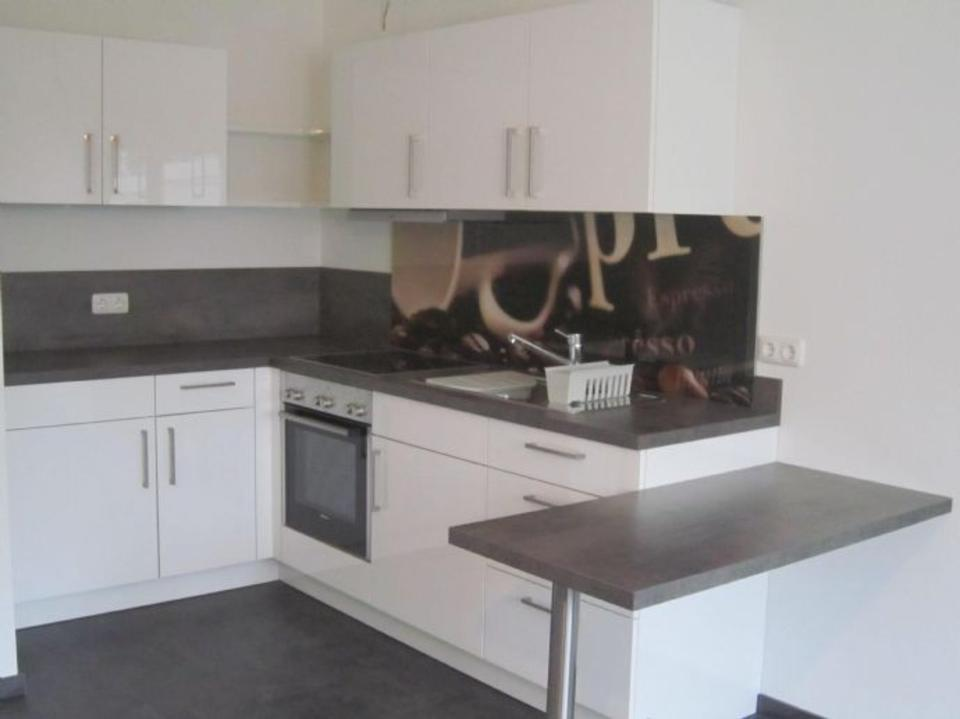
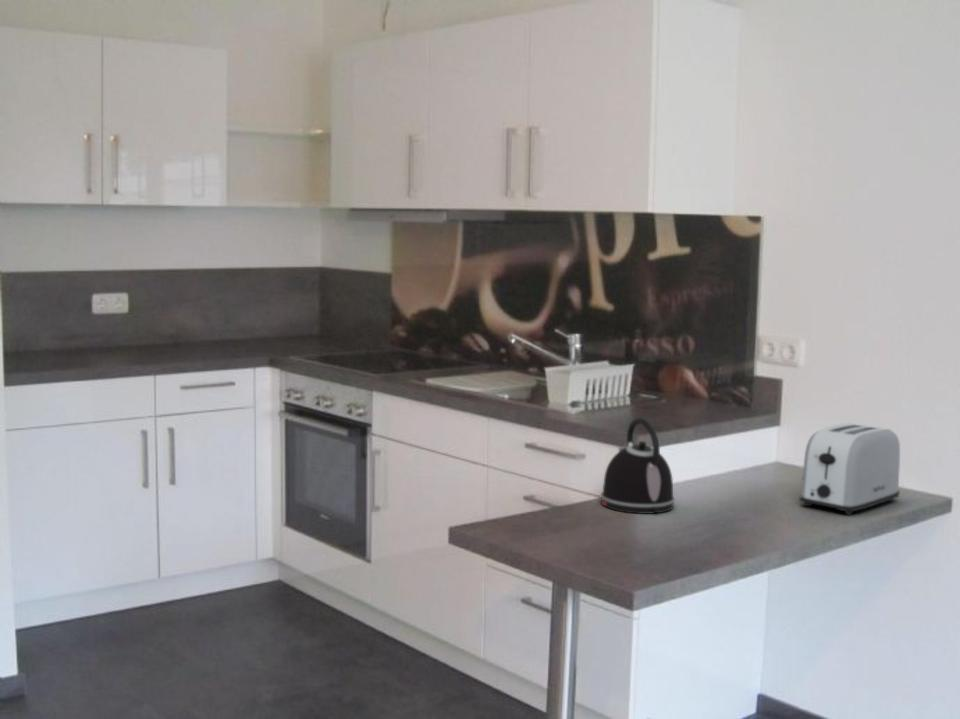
+ kettle [600,417,676,515]
+ toaster [799,422,901,516]
